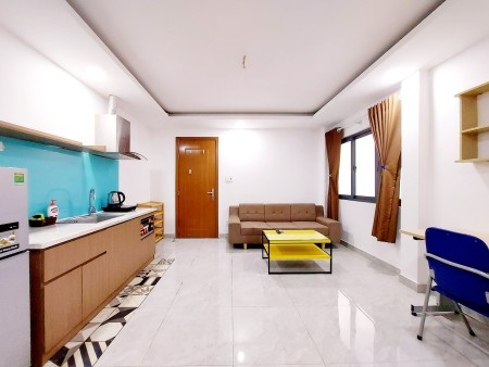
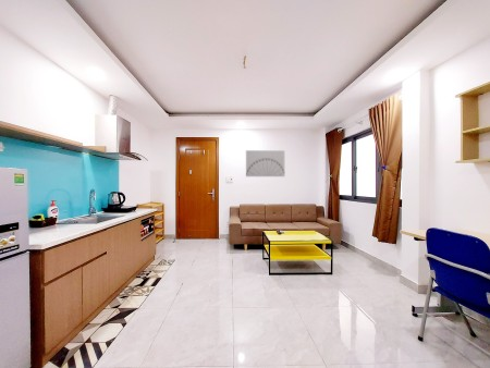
+ wall art [245,149,285,177]
